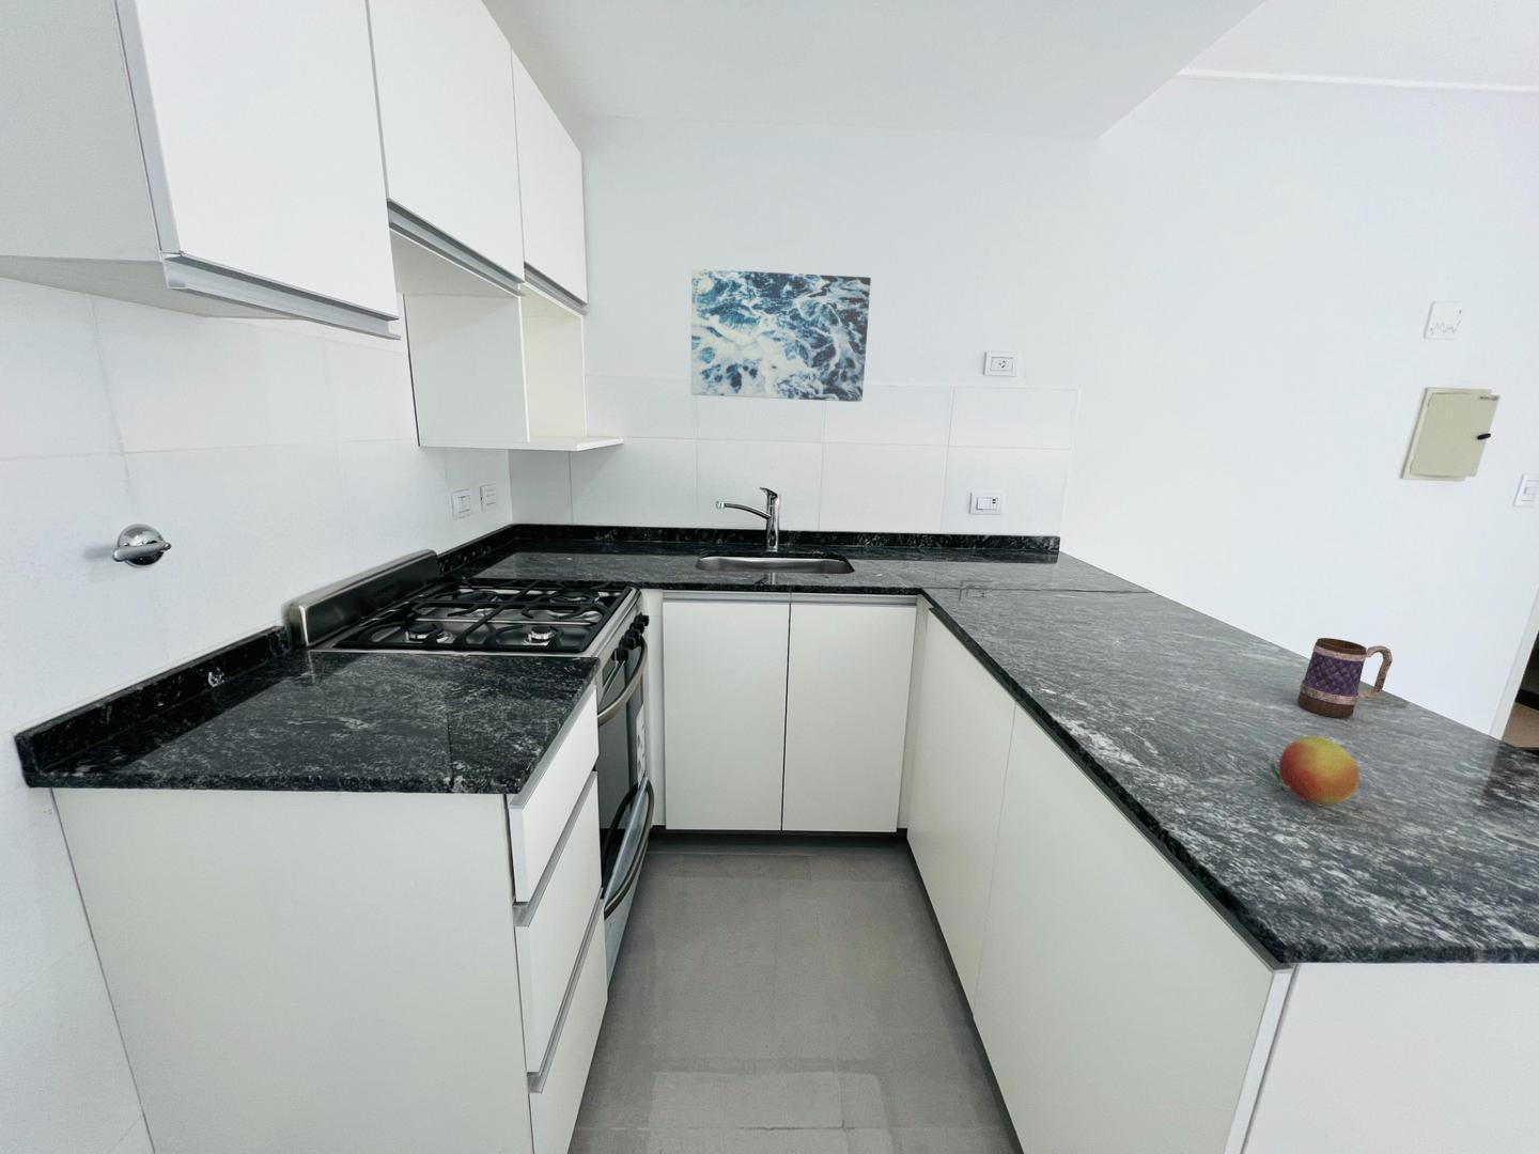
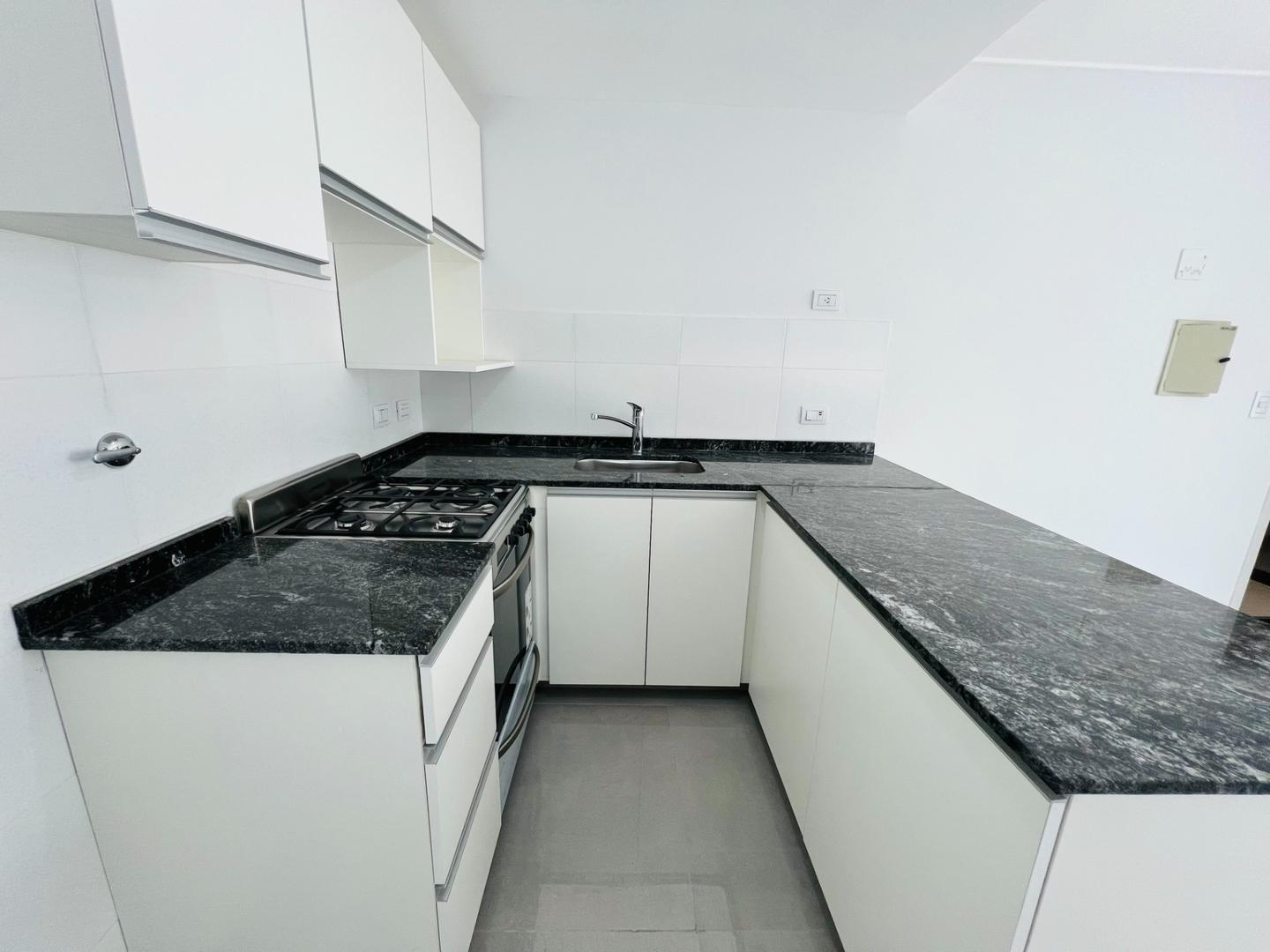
- wall art [691,268,873,402]
- mug [1297,636,1394,719]
- fruit [1269,735,1361,806]
